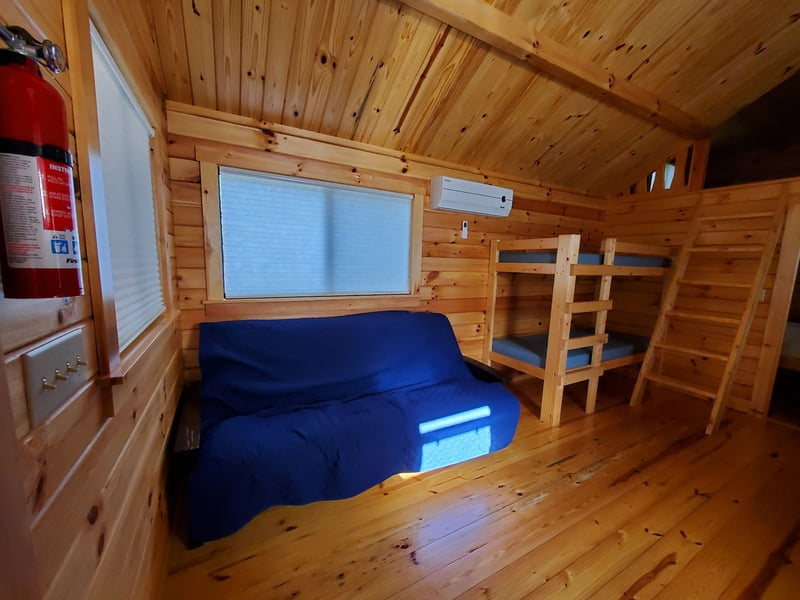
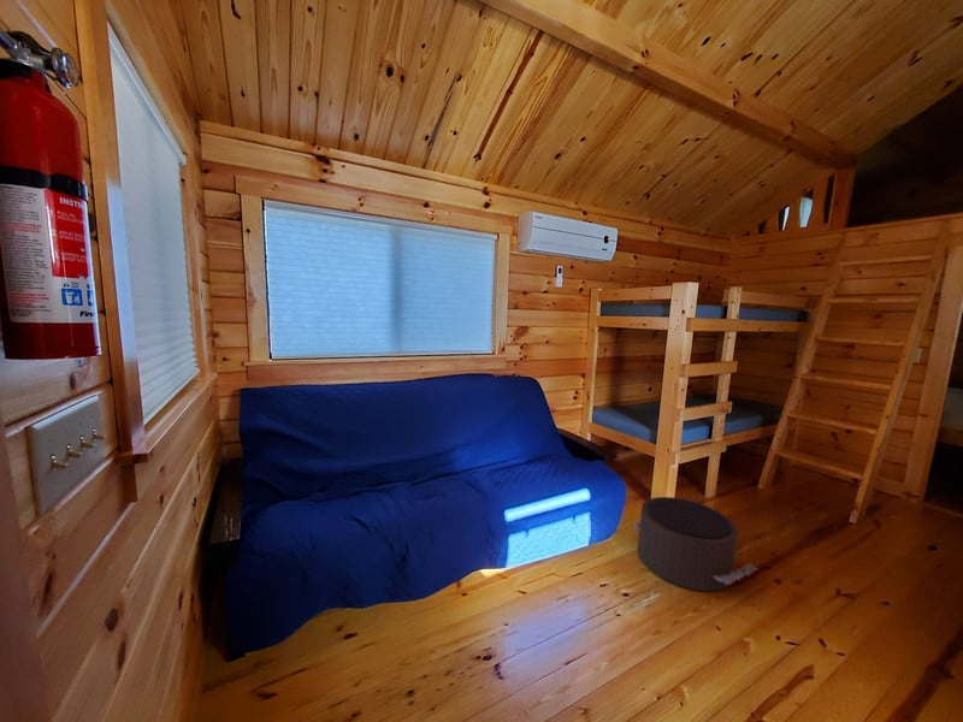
+ pouf [632,496,758,592]
